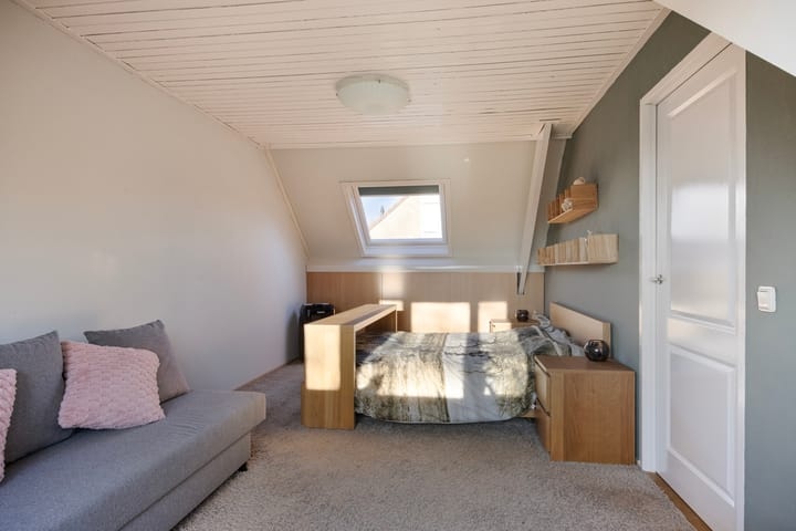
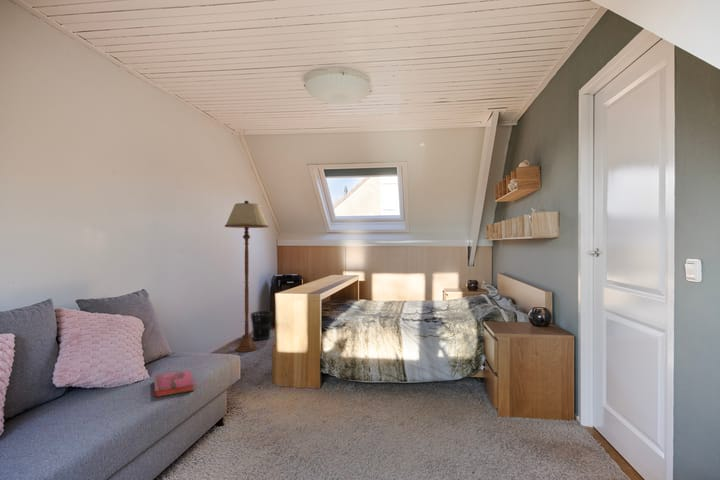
+ wastebasket [250,310,273,341]
+ floor lamp [224,200,270,353]
+ hardback book [153,369,195,399]
